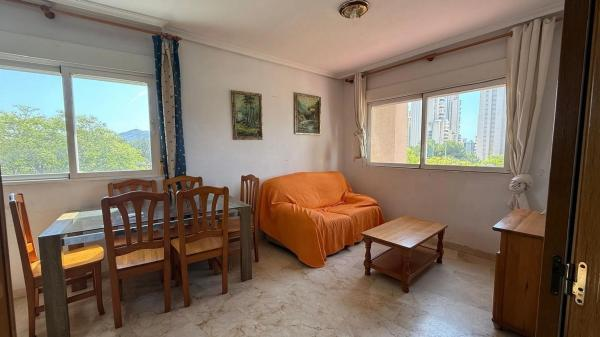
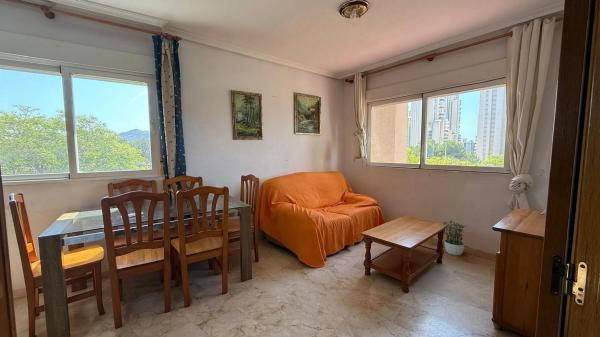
+ potted plant [443,219,467,256]
